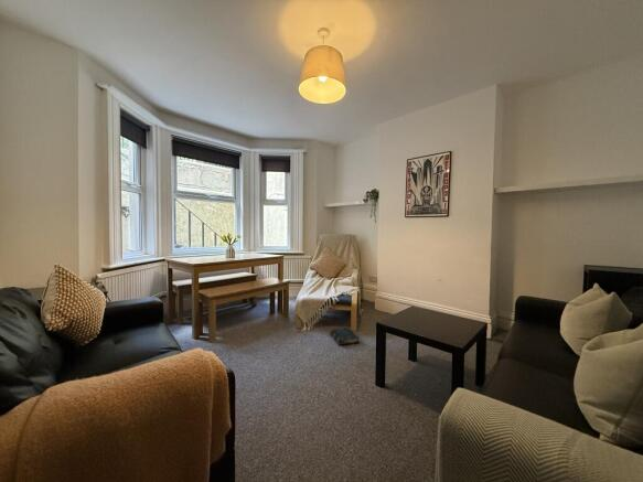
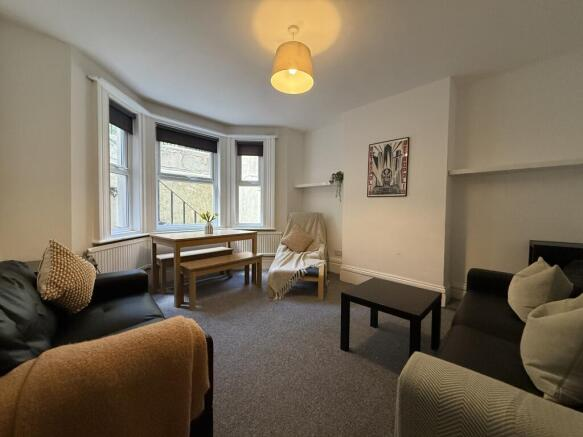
- book [329,326,361,346]
